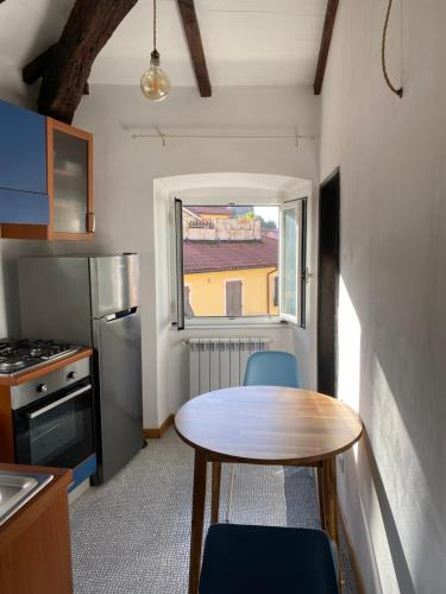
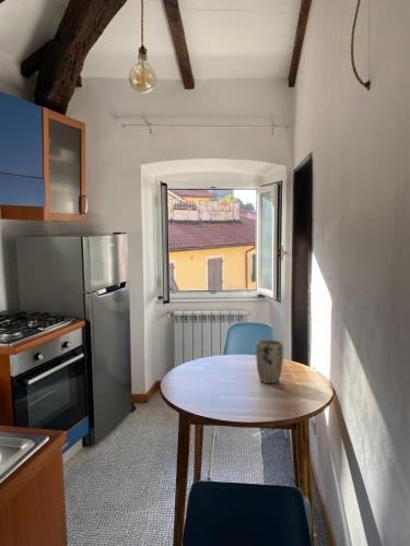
+ plant pot [255,339,284,384]
